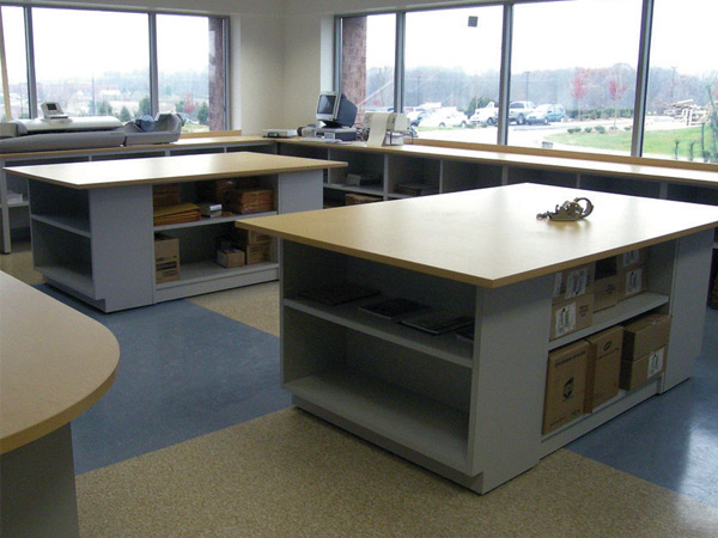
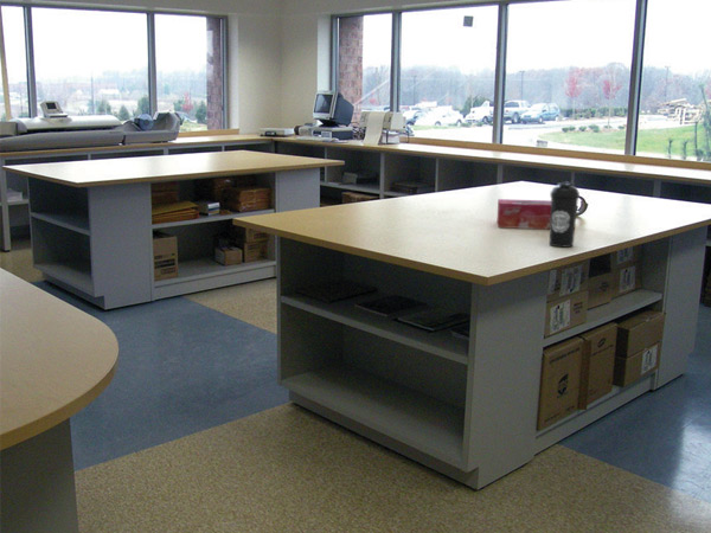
+ tissue box [495,198,551,230]
+ water bottle [549,181,581,248]
